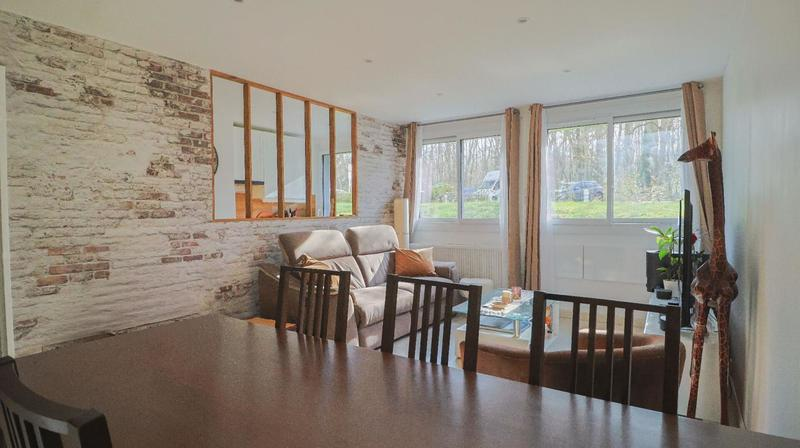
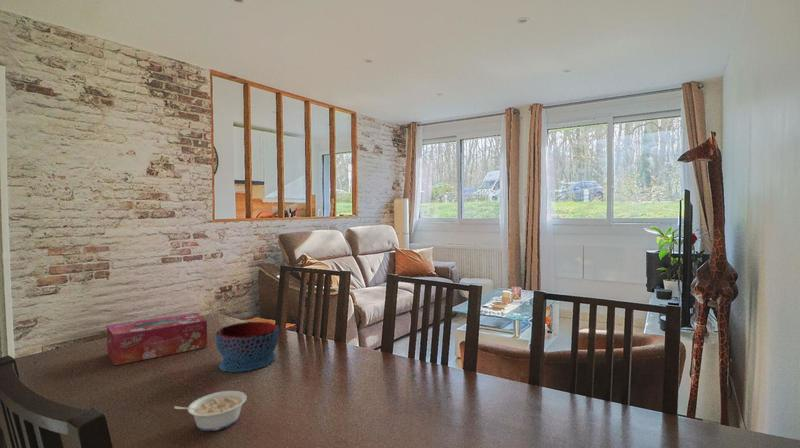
+ bowl [215,321,280,373]
+ tissue box [106,312,208,366]
+ legume [173,390,248,432]
